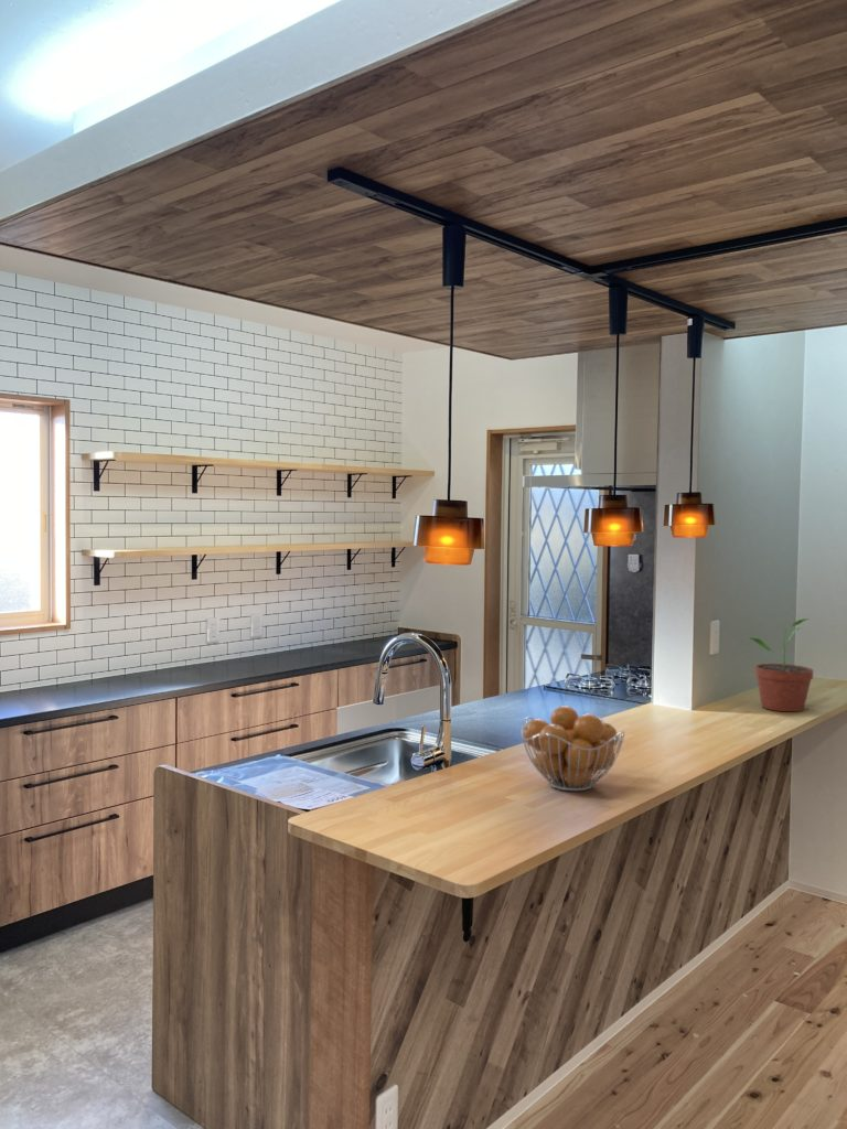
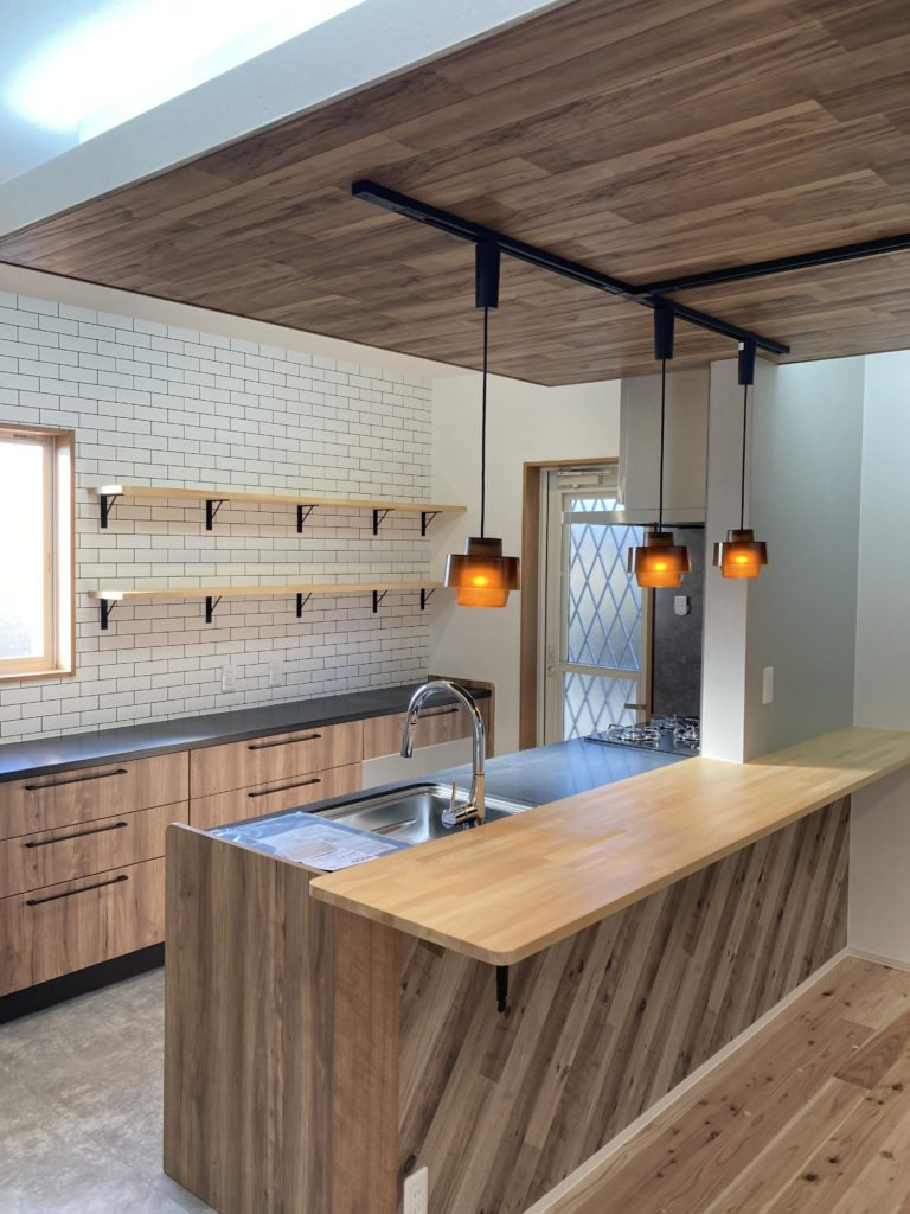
- potted plant [750,617,814,712]
- fruit basket [519,705,625,793]
